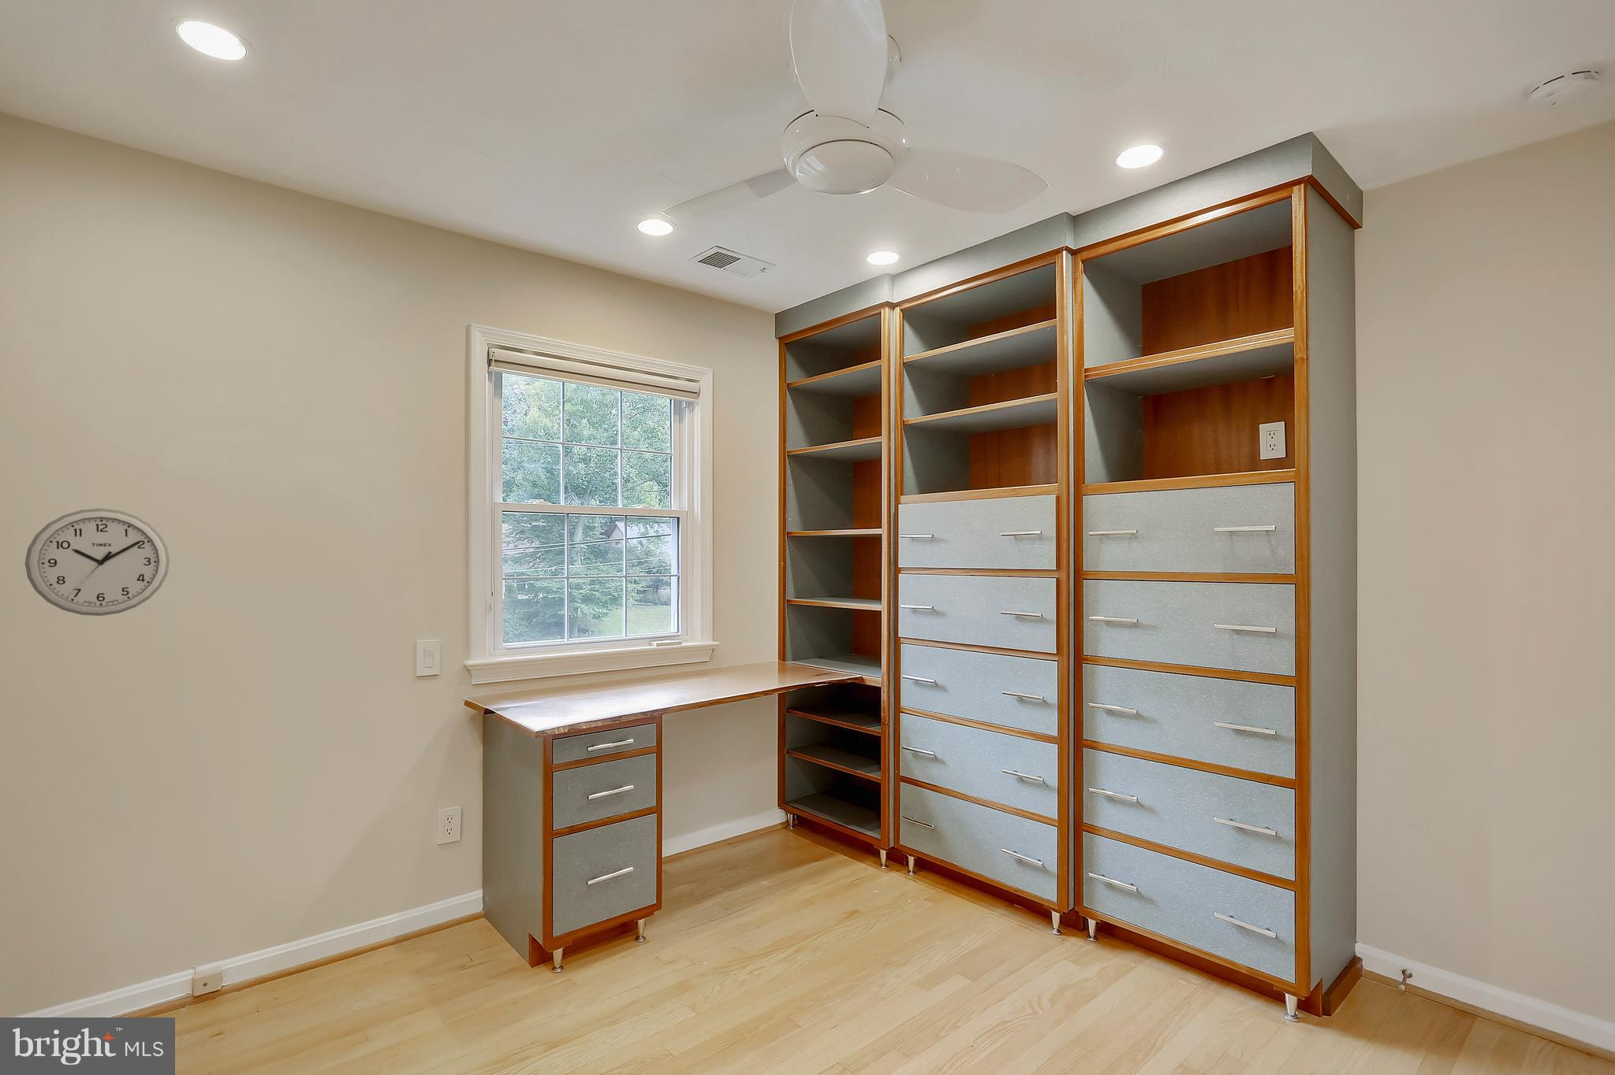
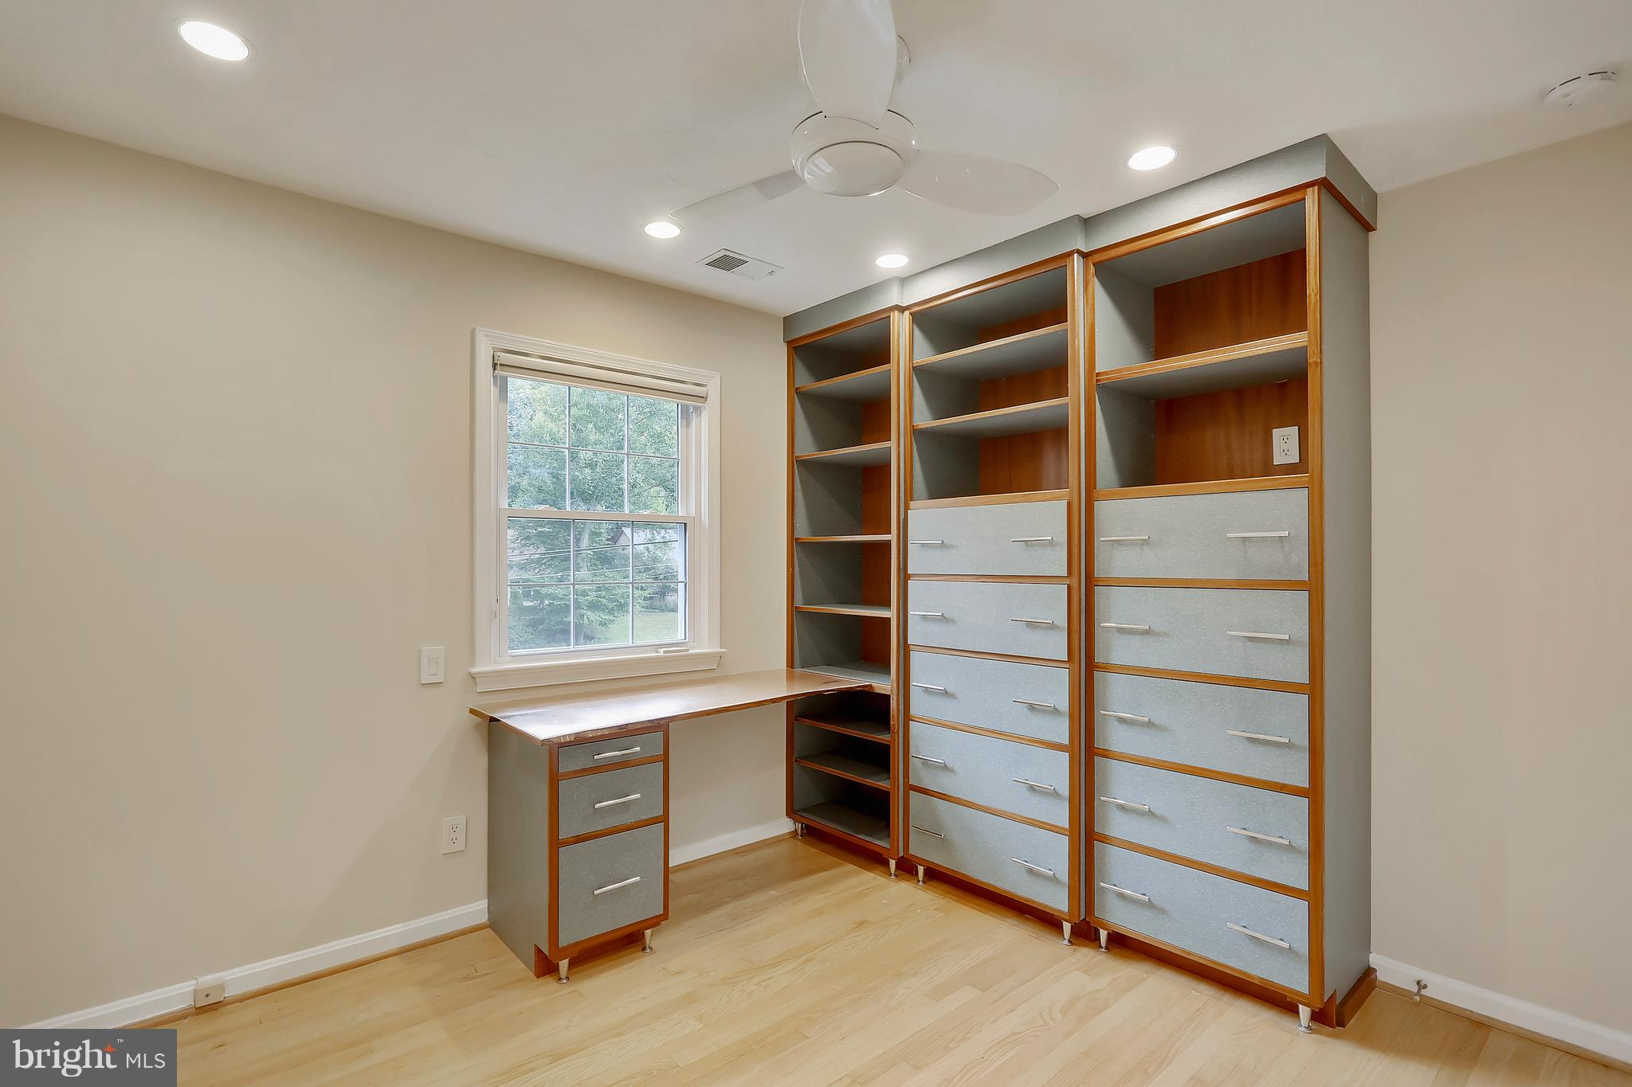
- wall clock [24,508,171,617]
